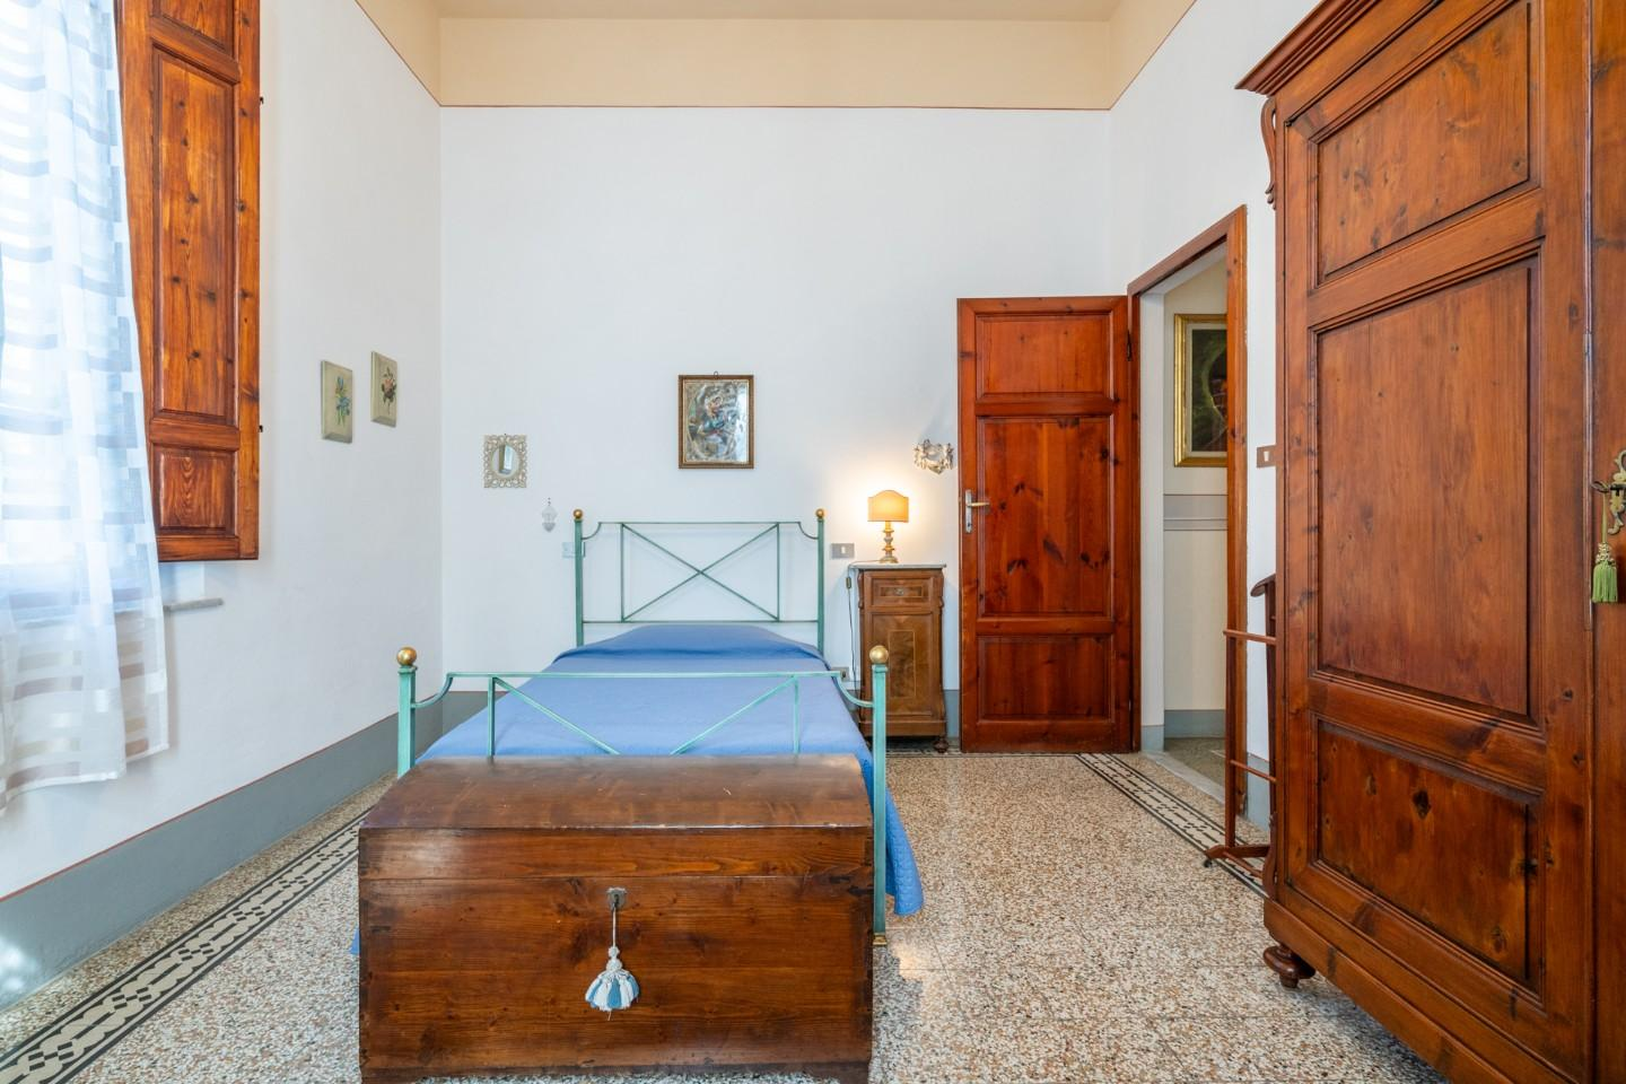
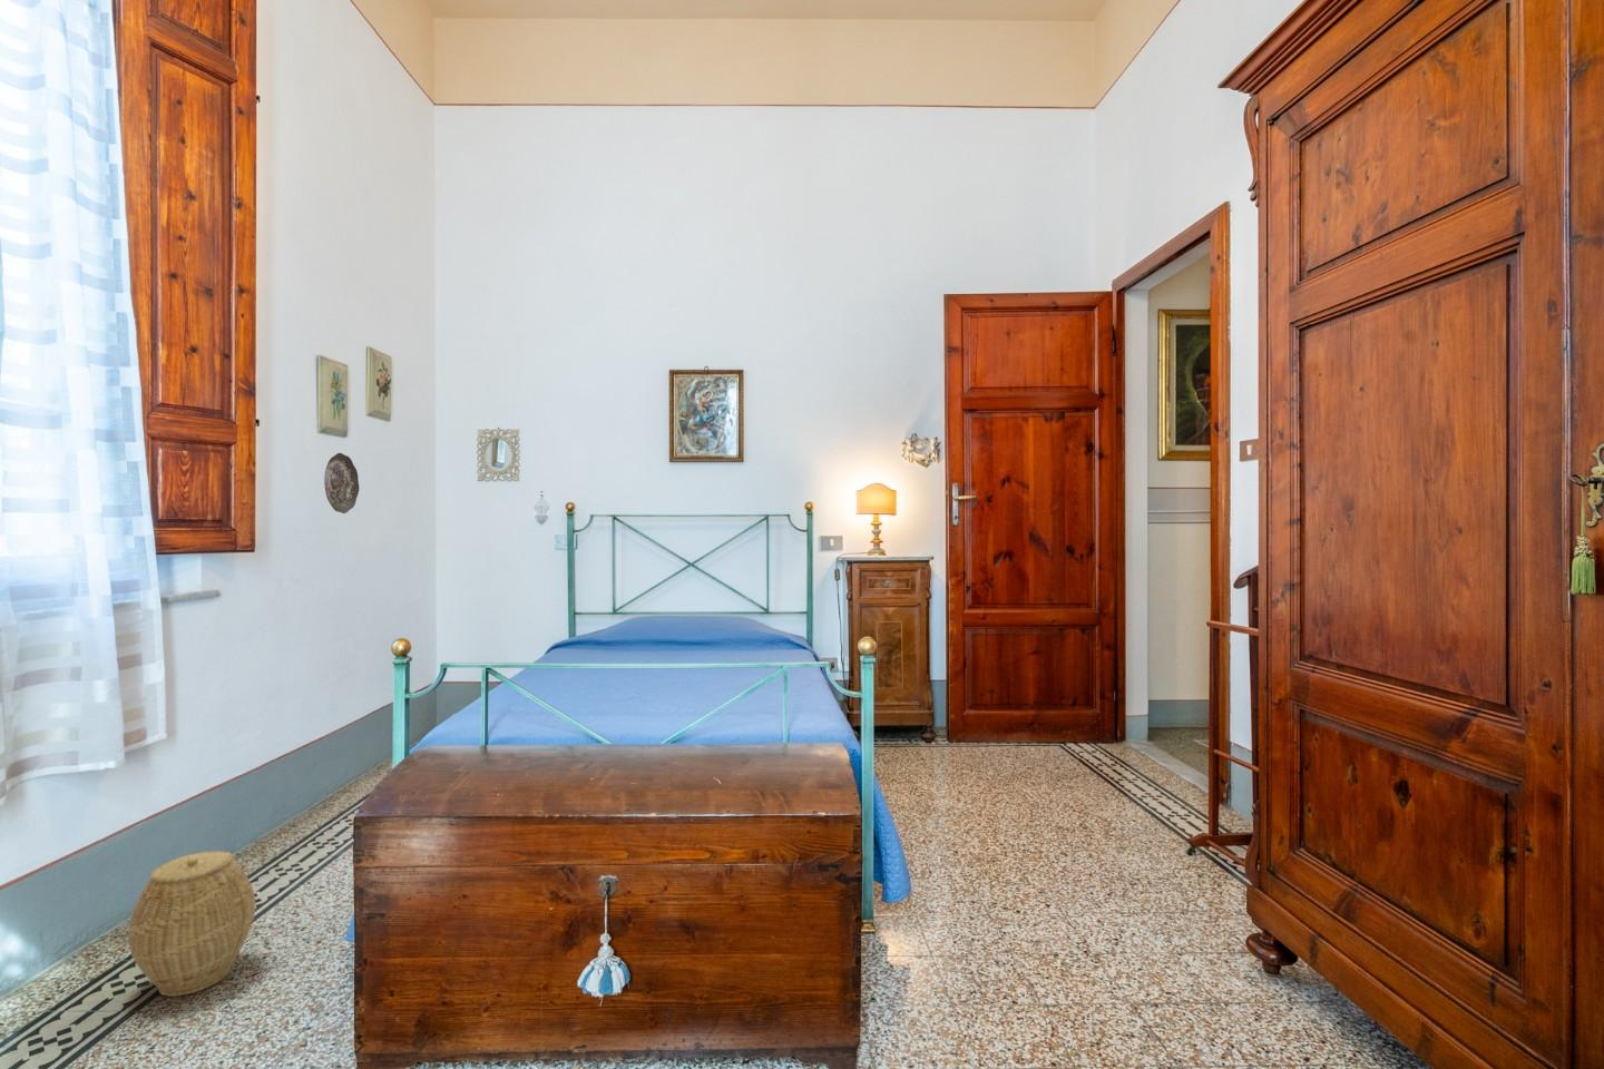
+ decorative plate [323,452,359,514]
+ woven basket [127,849,257,997]
